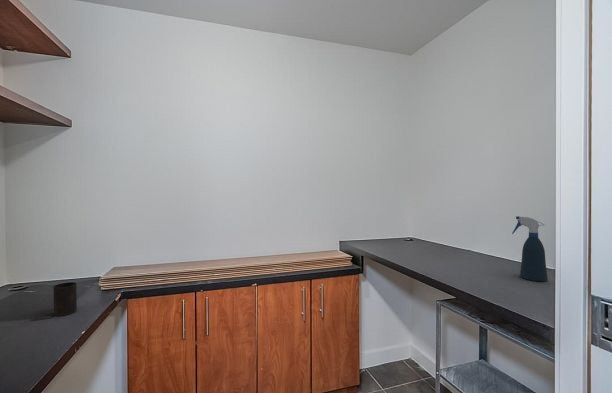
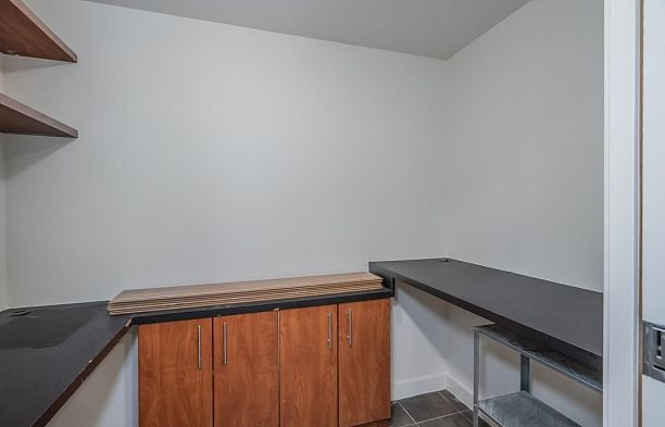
- cup [52,281,78,317]
- spray bottle [511,215,549,282]
